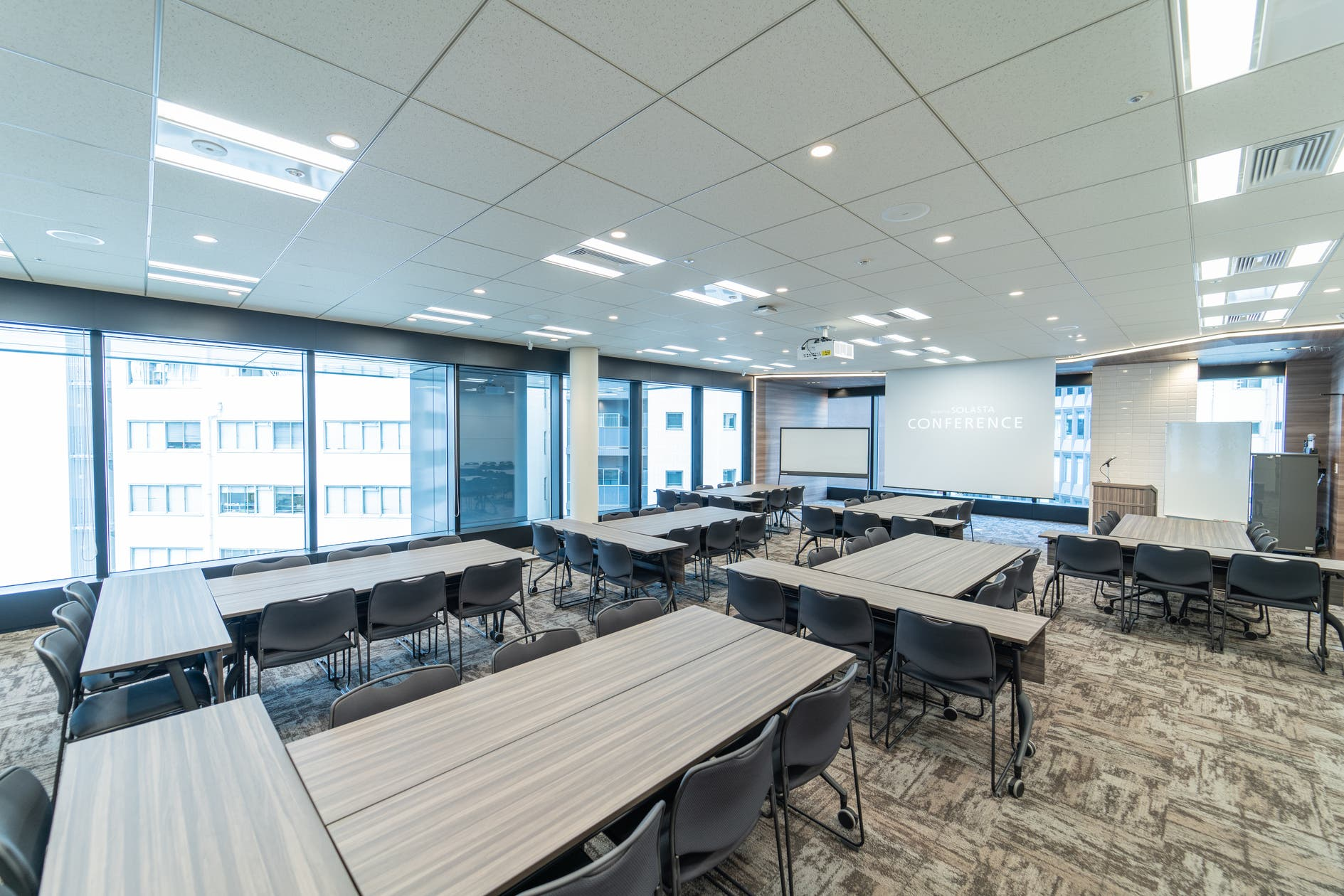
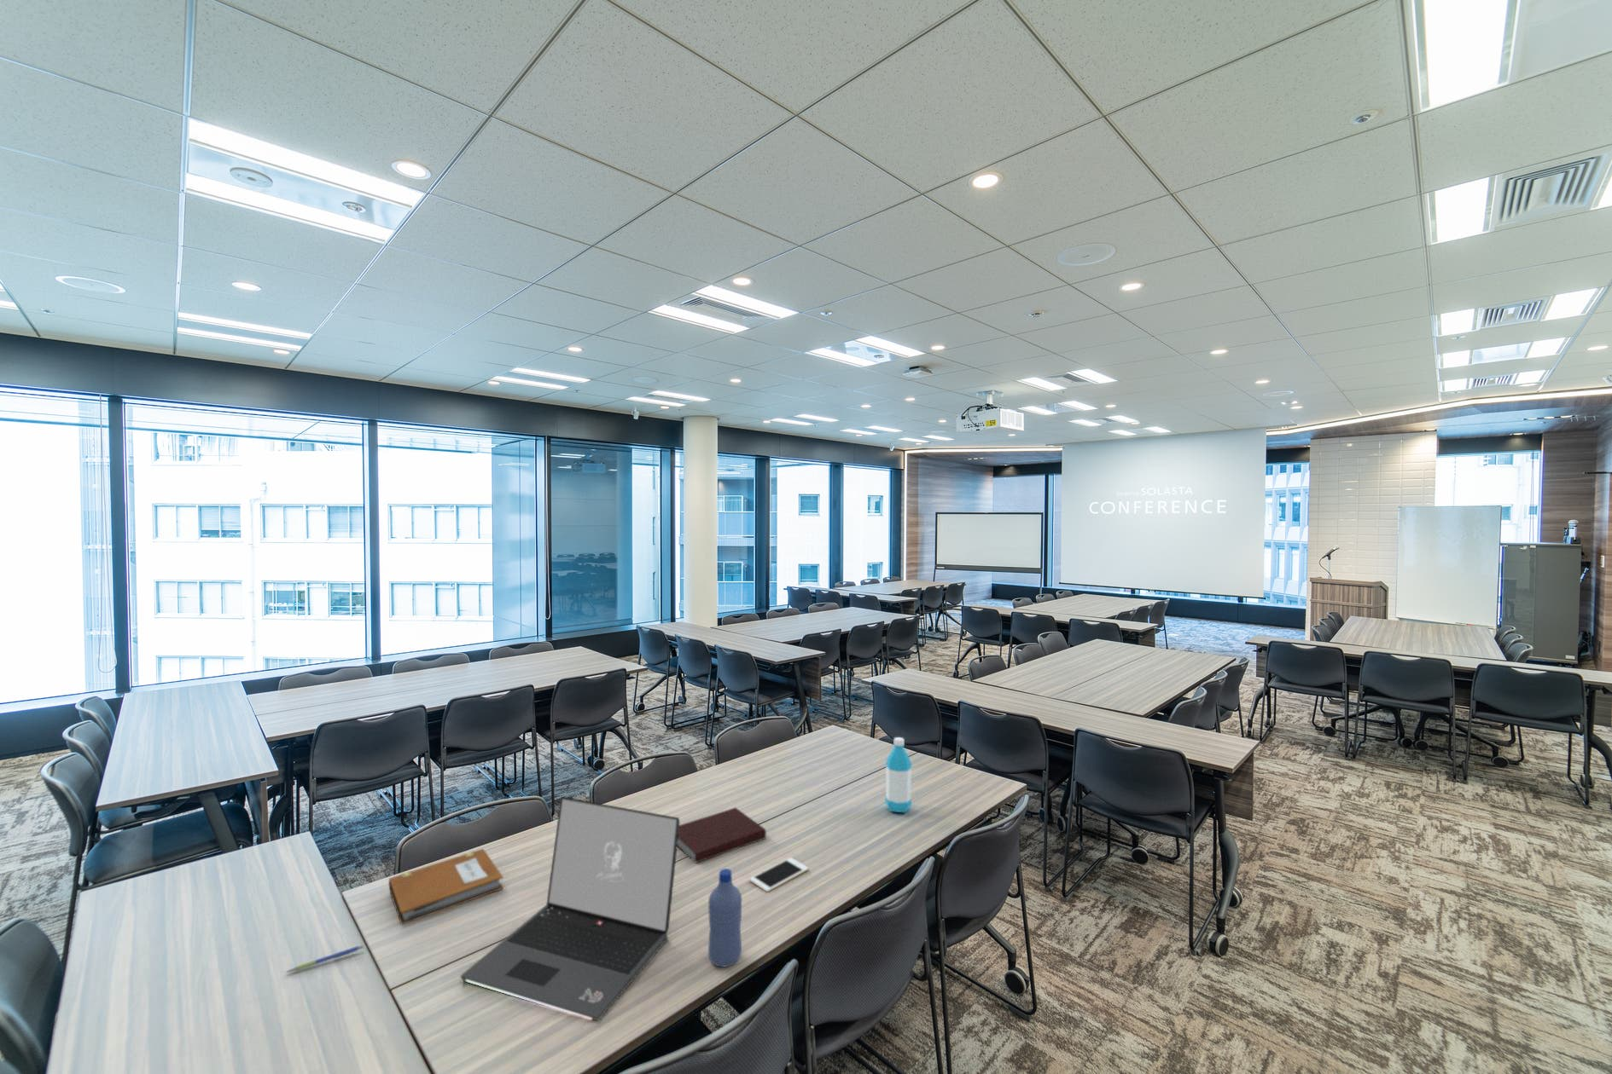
+ water bottle [708,868,742,967]
+ water bottle [884,736,913,814]
+ pen [285,943,365,973]
+ notebook [678,807,768,864]
+ laptop [459,796,681,1021]
+ cell phone [750,857,808,893]
+ notebook [389,849,504,925]
